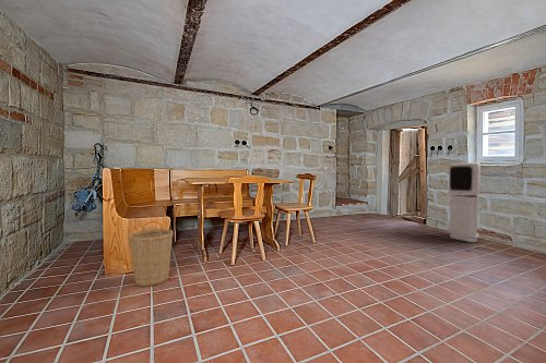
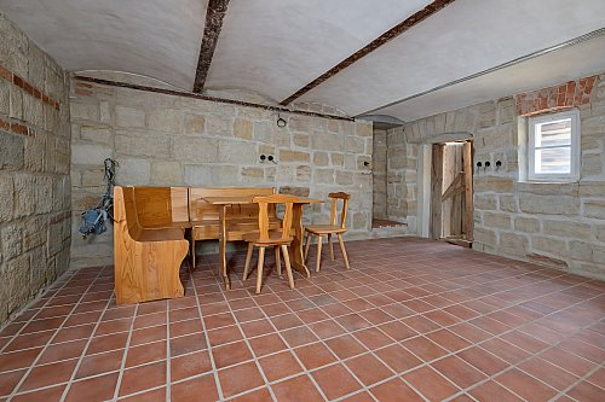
- basket [128,220,175,288]
- air purifier [447,161,482,243]
